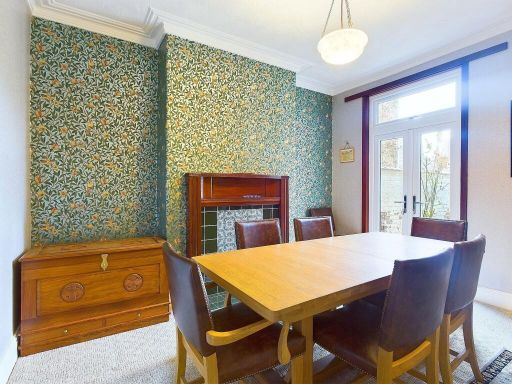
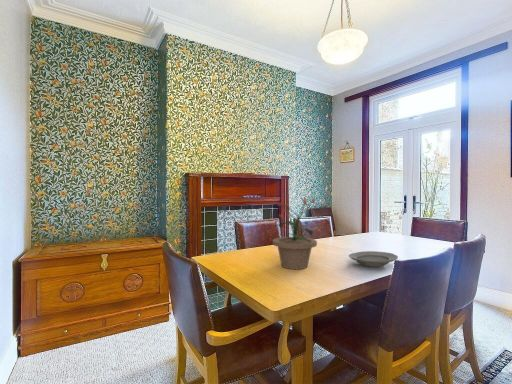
+ potted plant [272,195,325,270]
+ plate [348,250,399,268]
